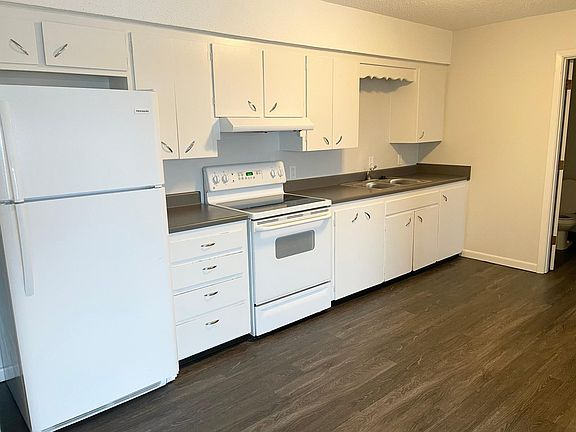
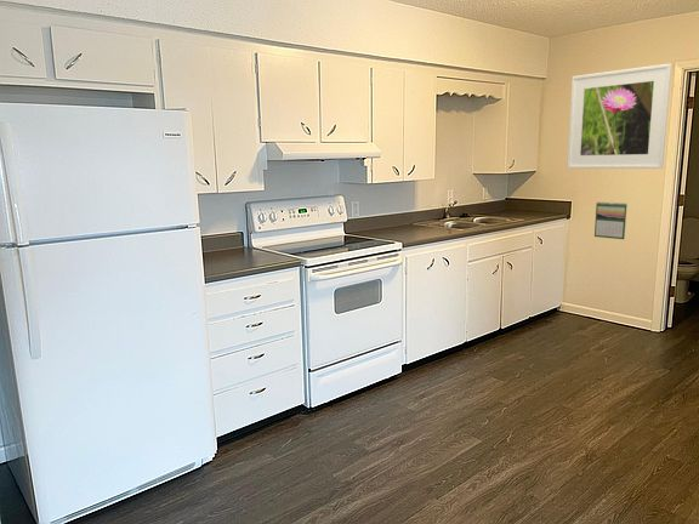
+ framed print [566,62,674,170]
+ calendar [593,201,629,240]
